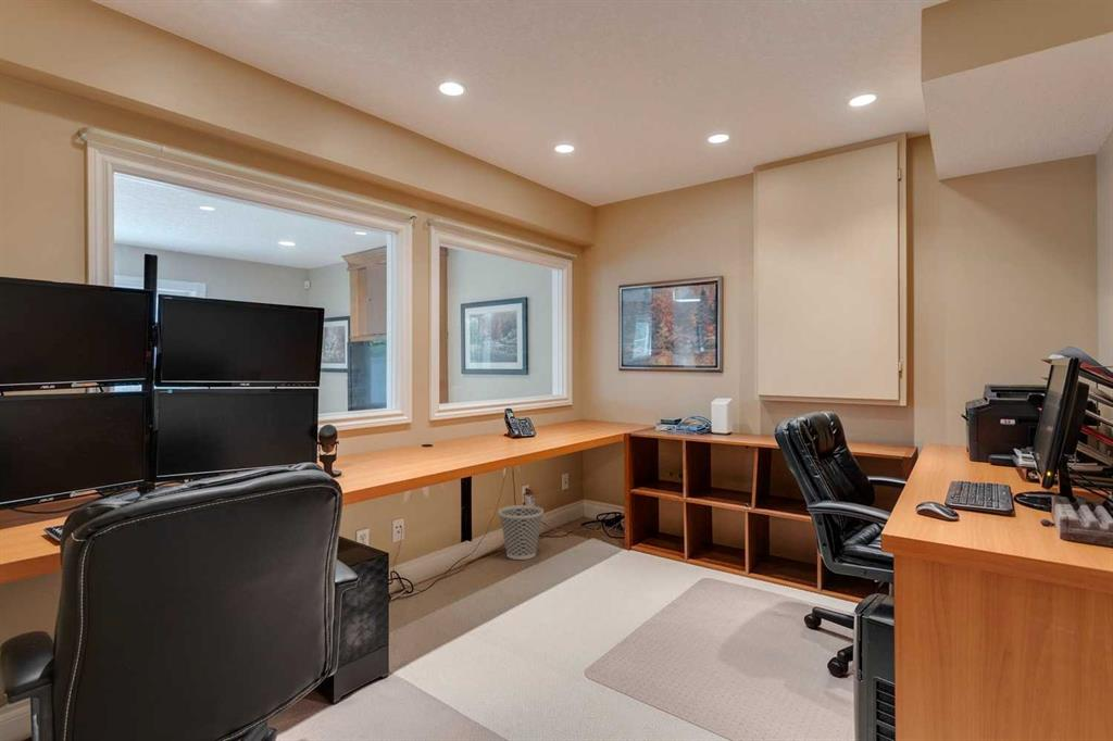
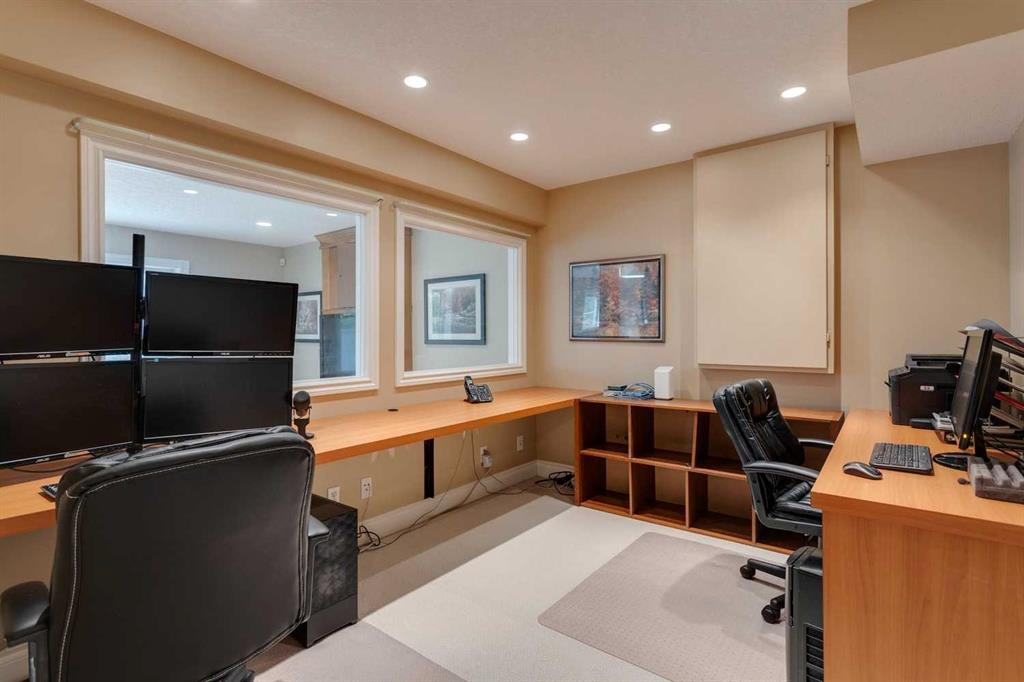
- wastebasket [498,504,545,561]
